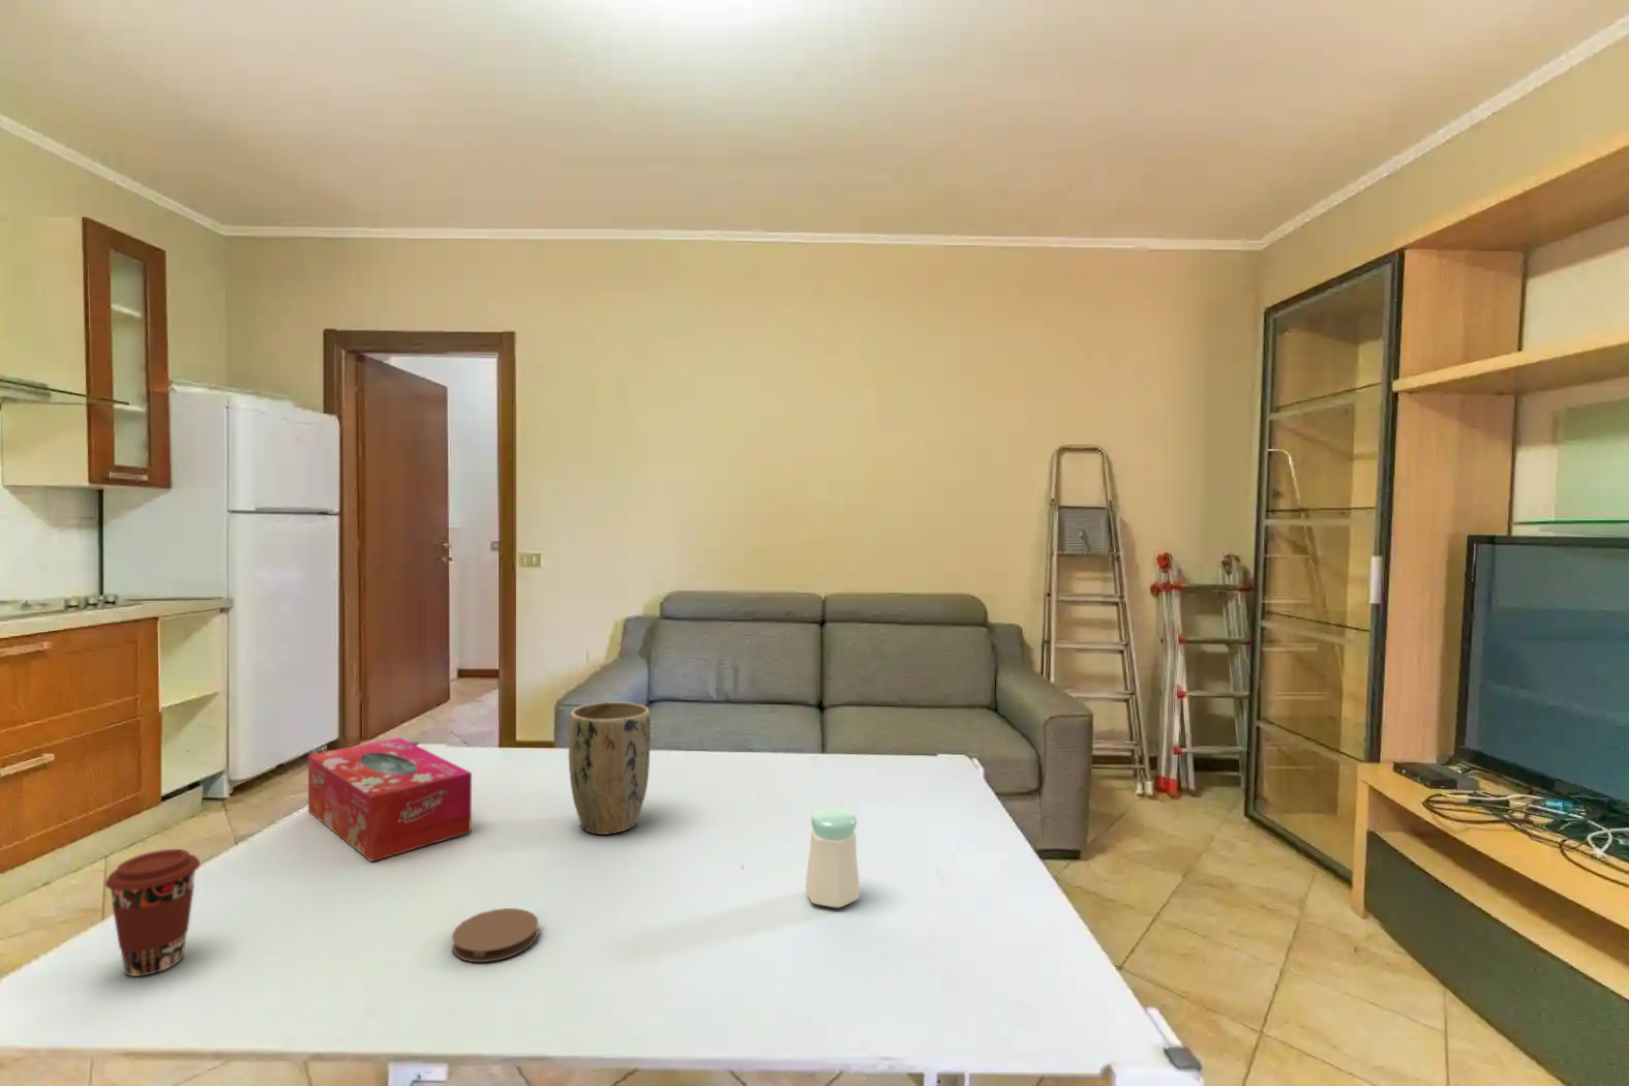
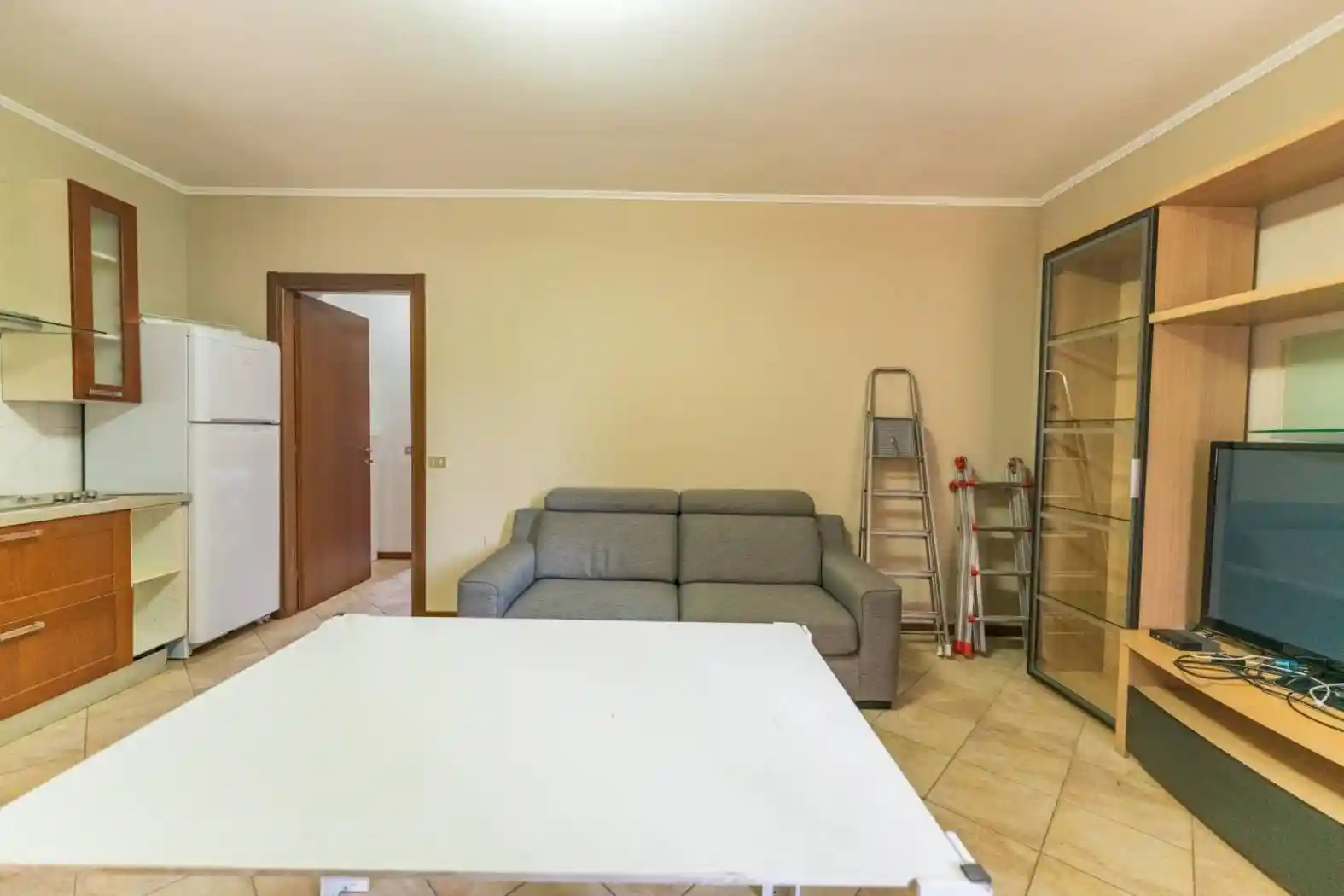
- coffee cup [103,848,201,977]
- salt shaker [805,807,861,908]
- plant pot [567,701,652,835]
- tissue box [307,737,473,863]
- coaster [451,907,539,962]
